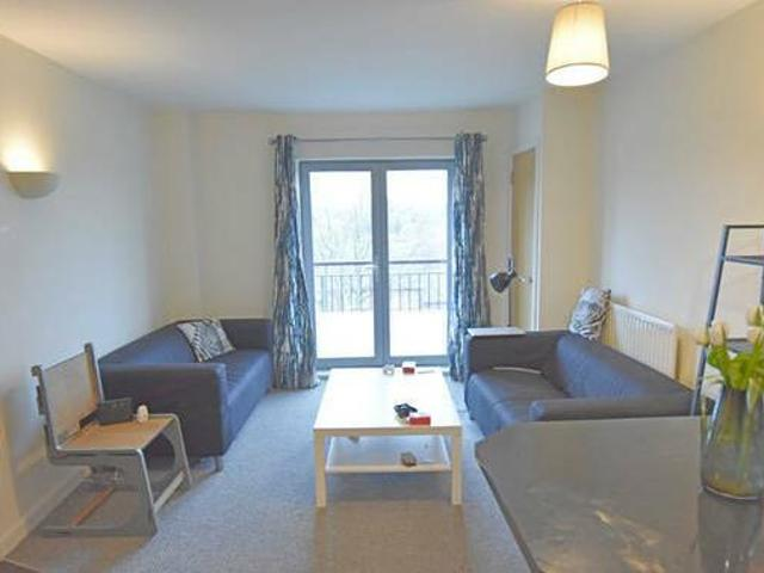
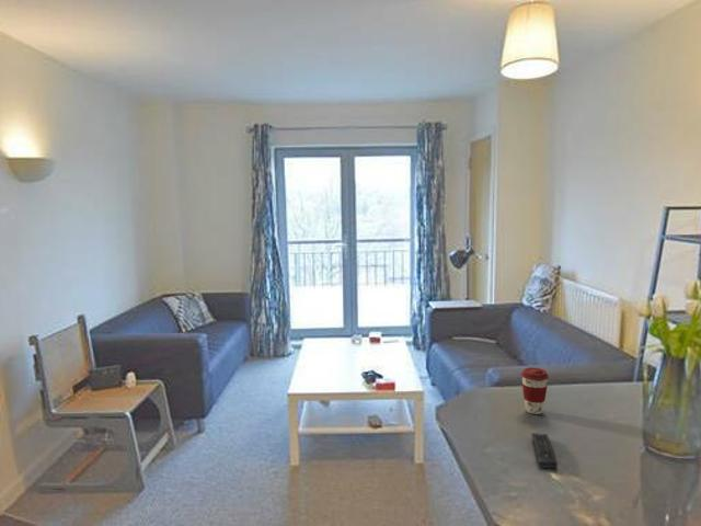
+ coffee cup [520,366,550,415]
+ remote control [530,431,559,469]
